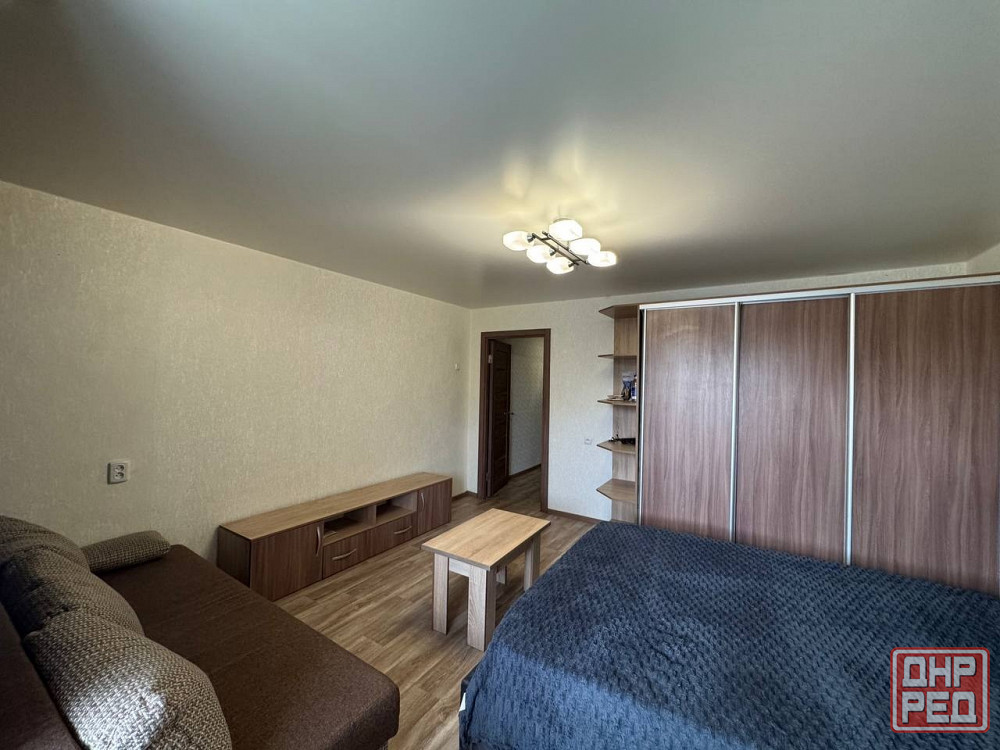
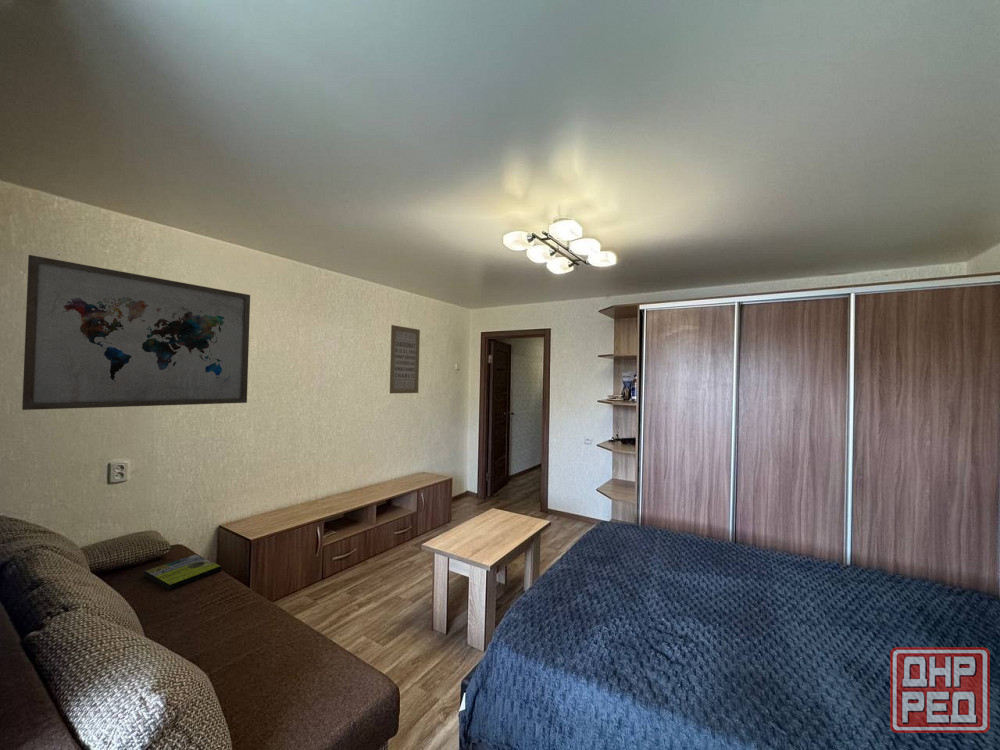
+ wall art [389,324,421,395]
+ wall art [21,254,251,411]
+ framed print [142,554,223,591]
